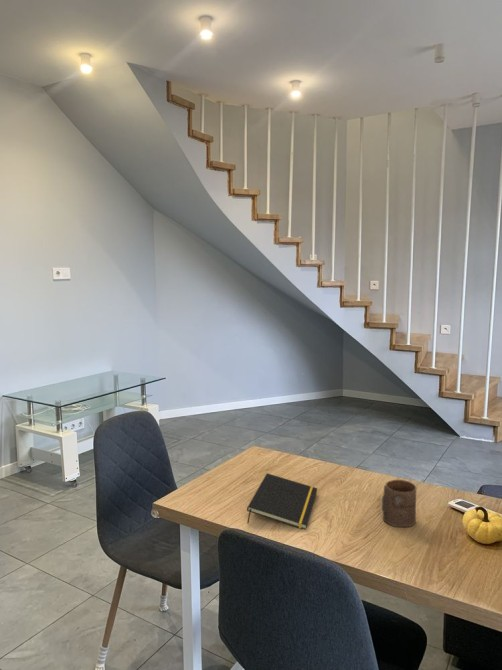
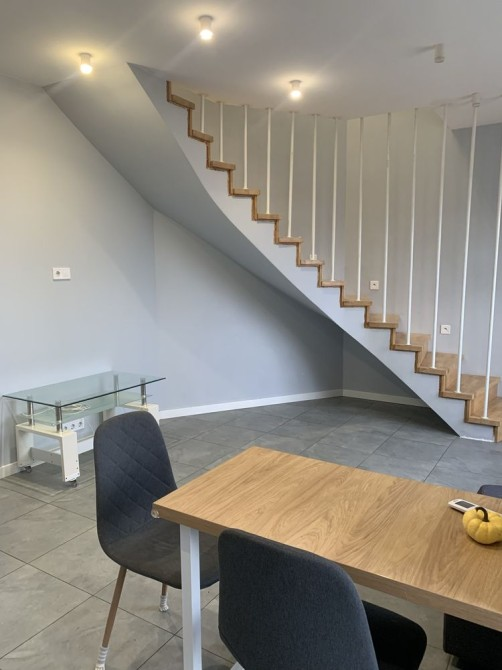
- notepad [246,472,319,531]
- cup [381,479,417,528]
